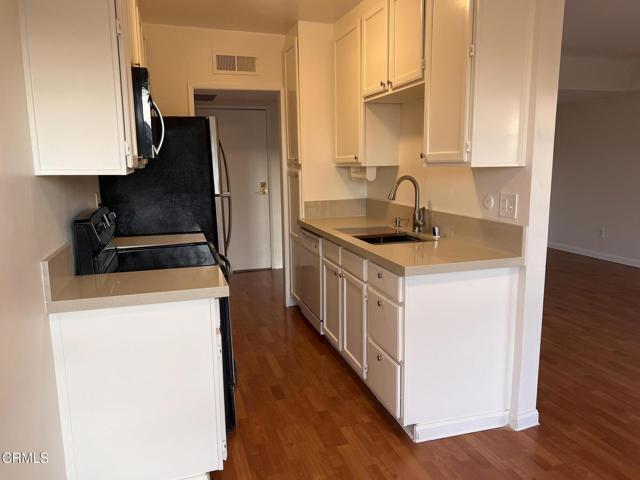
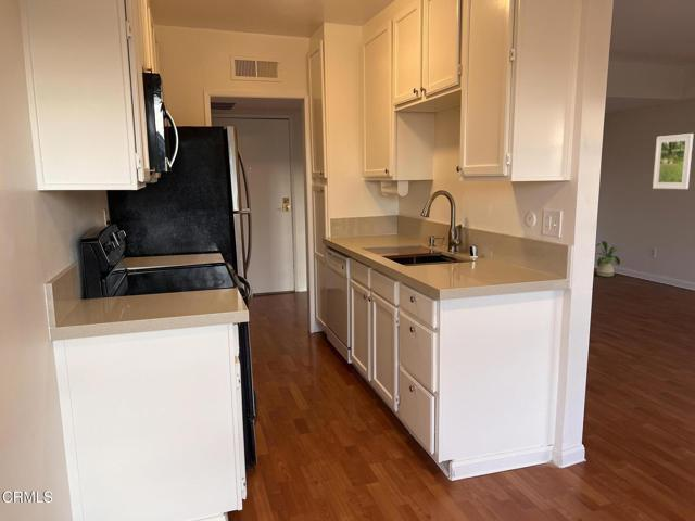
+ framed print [652,132,694,190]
+ house plant [595,240,622,278]
